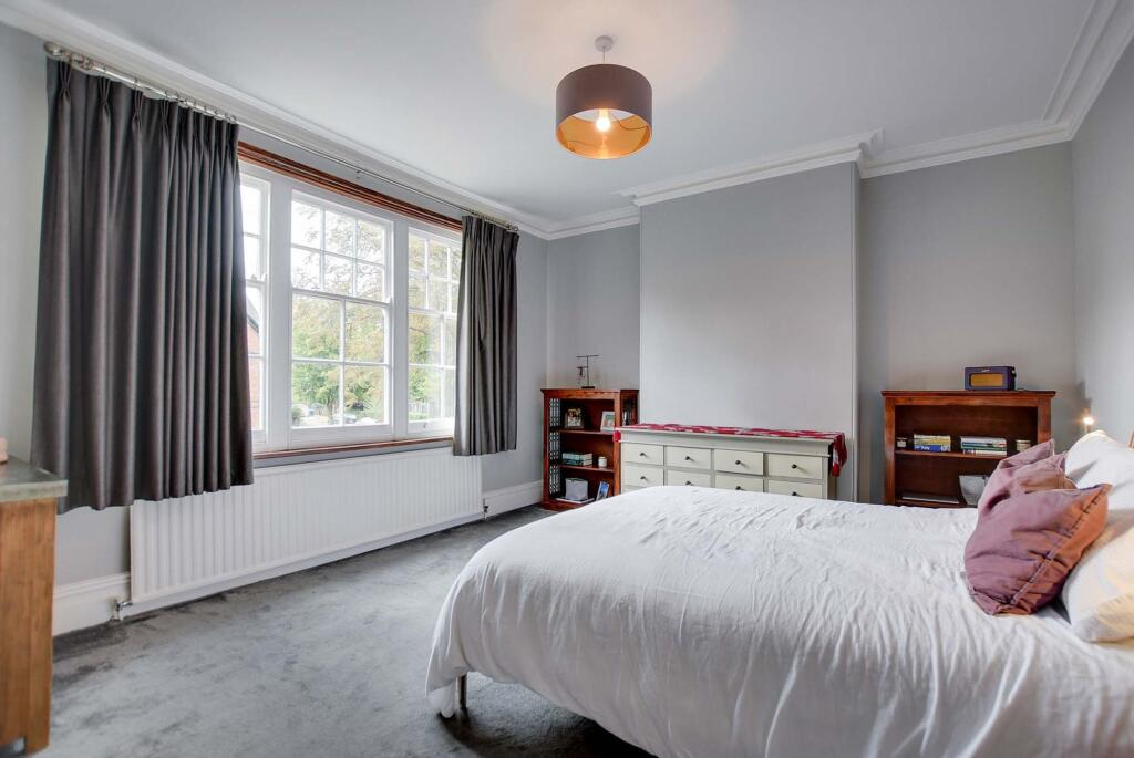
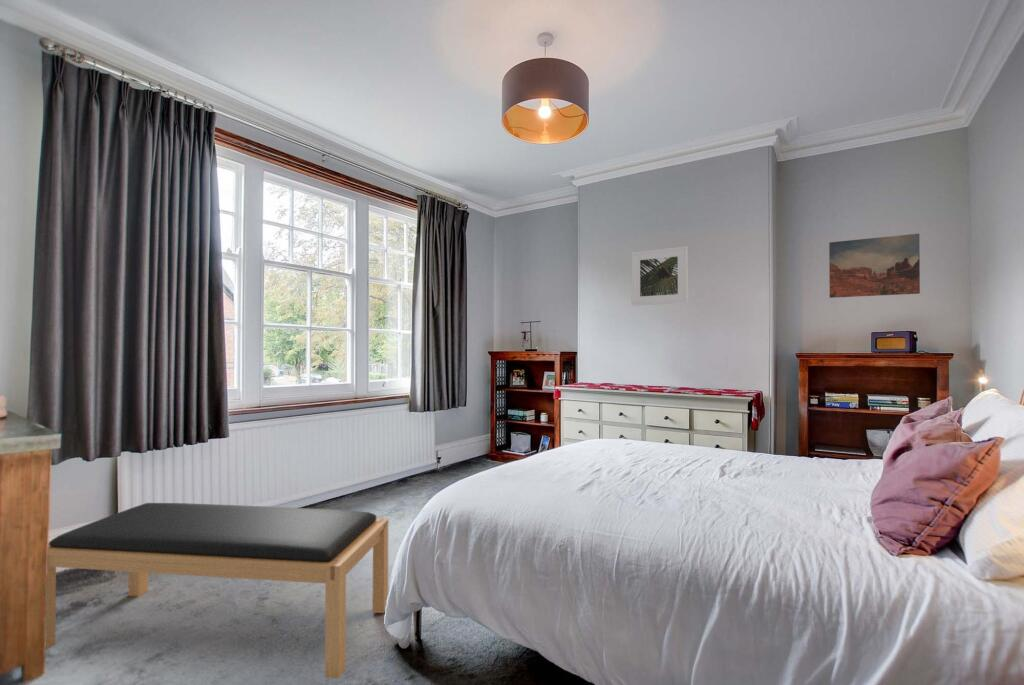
+ wall art [828,233,921,299]
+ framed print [631,245,689,307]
+ bench [44,502,390,680]
